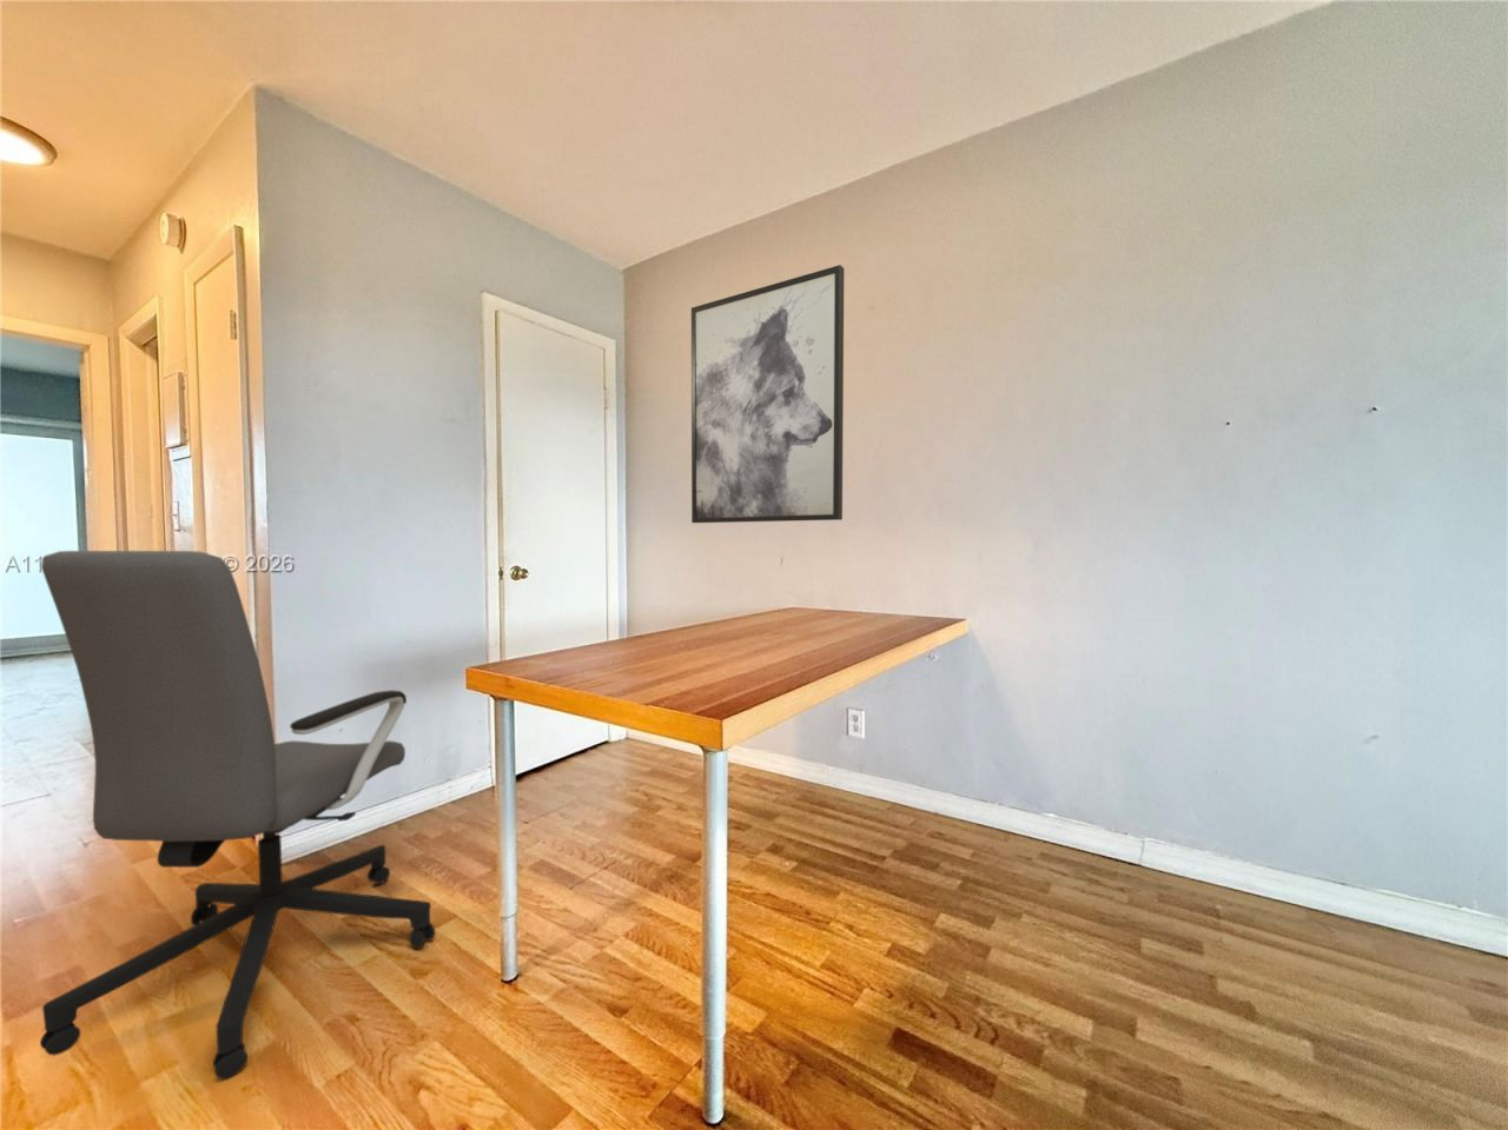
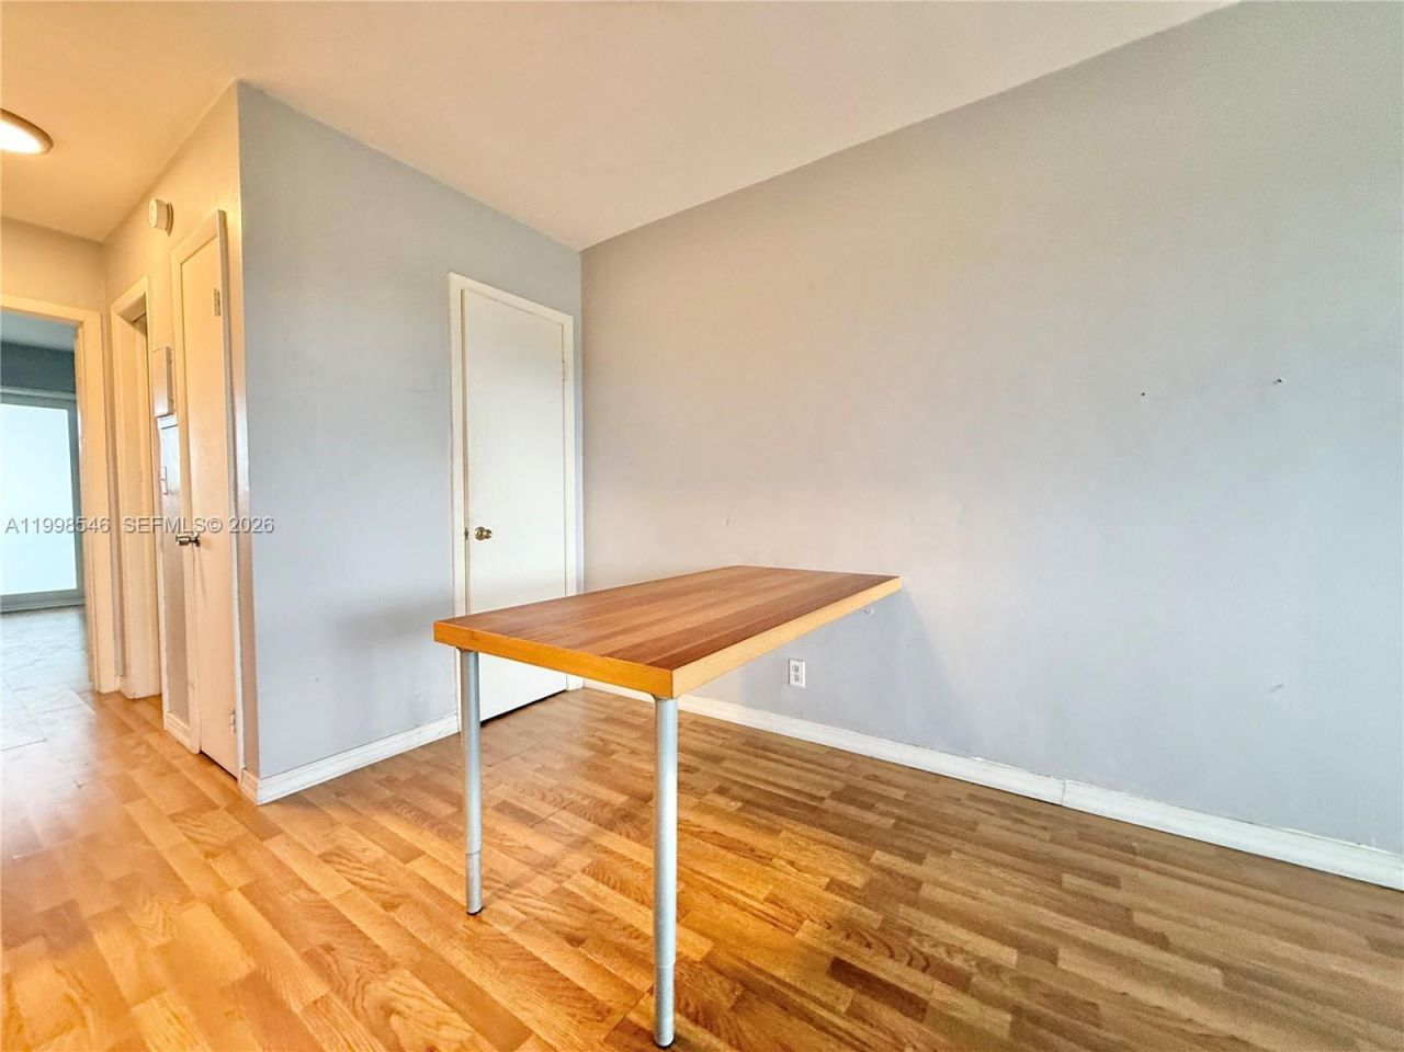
- wall art [690,264,844,523]
- office chair [39,550,436,1080]
